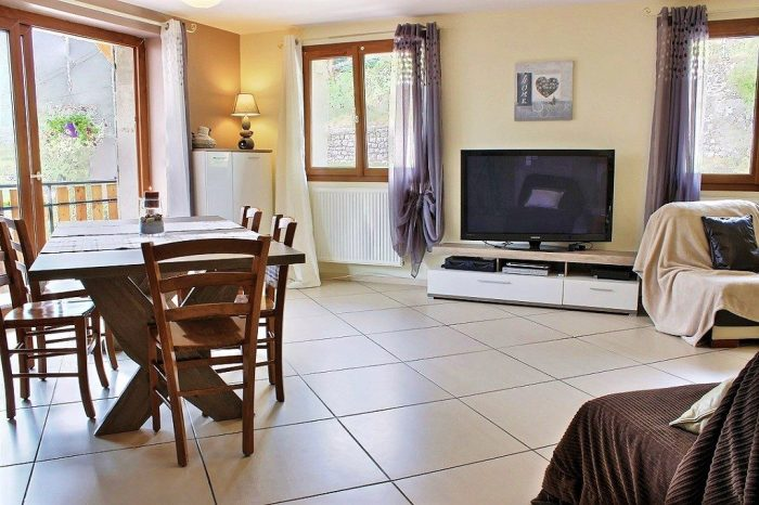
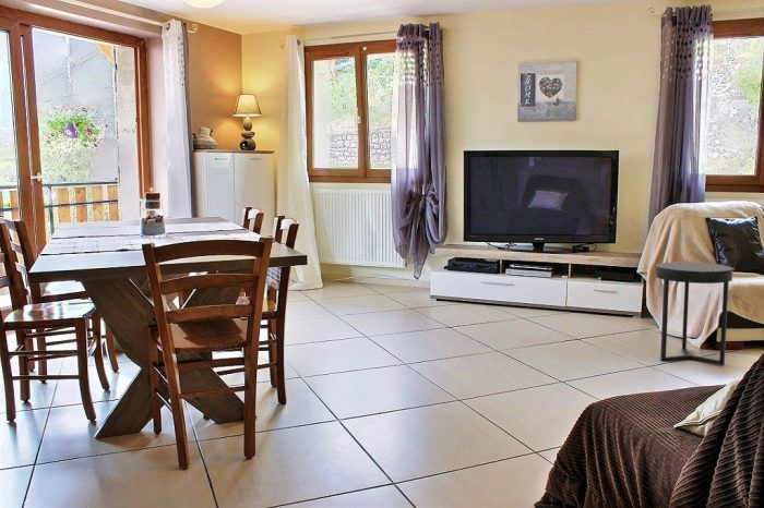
+ side table [655,261,733,366]
